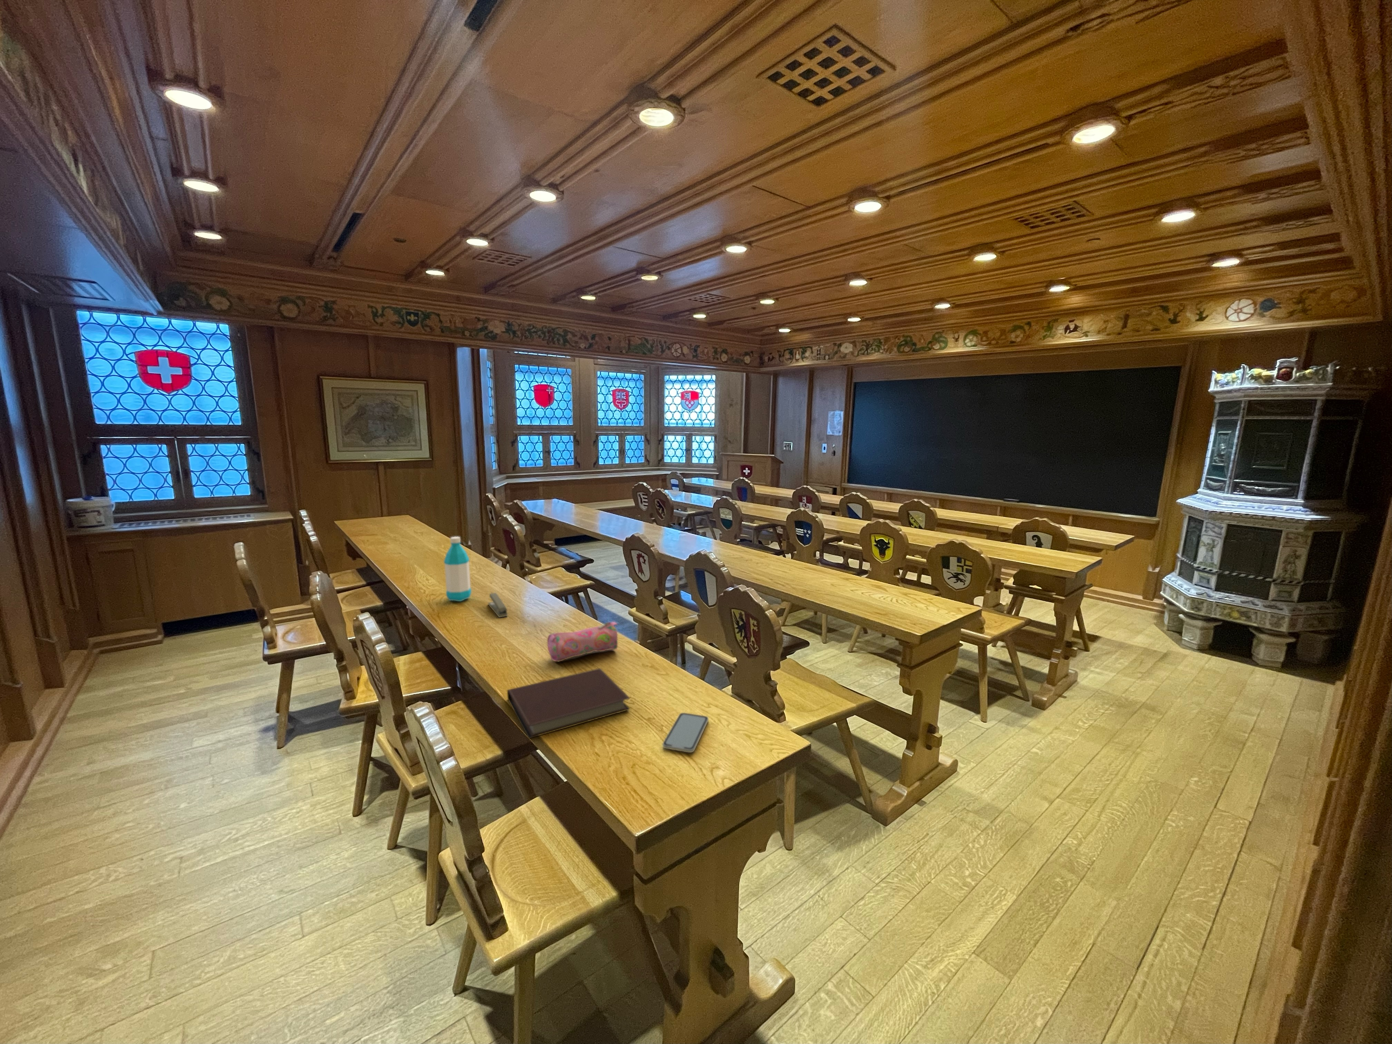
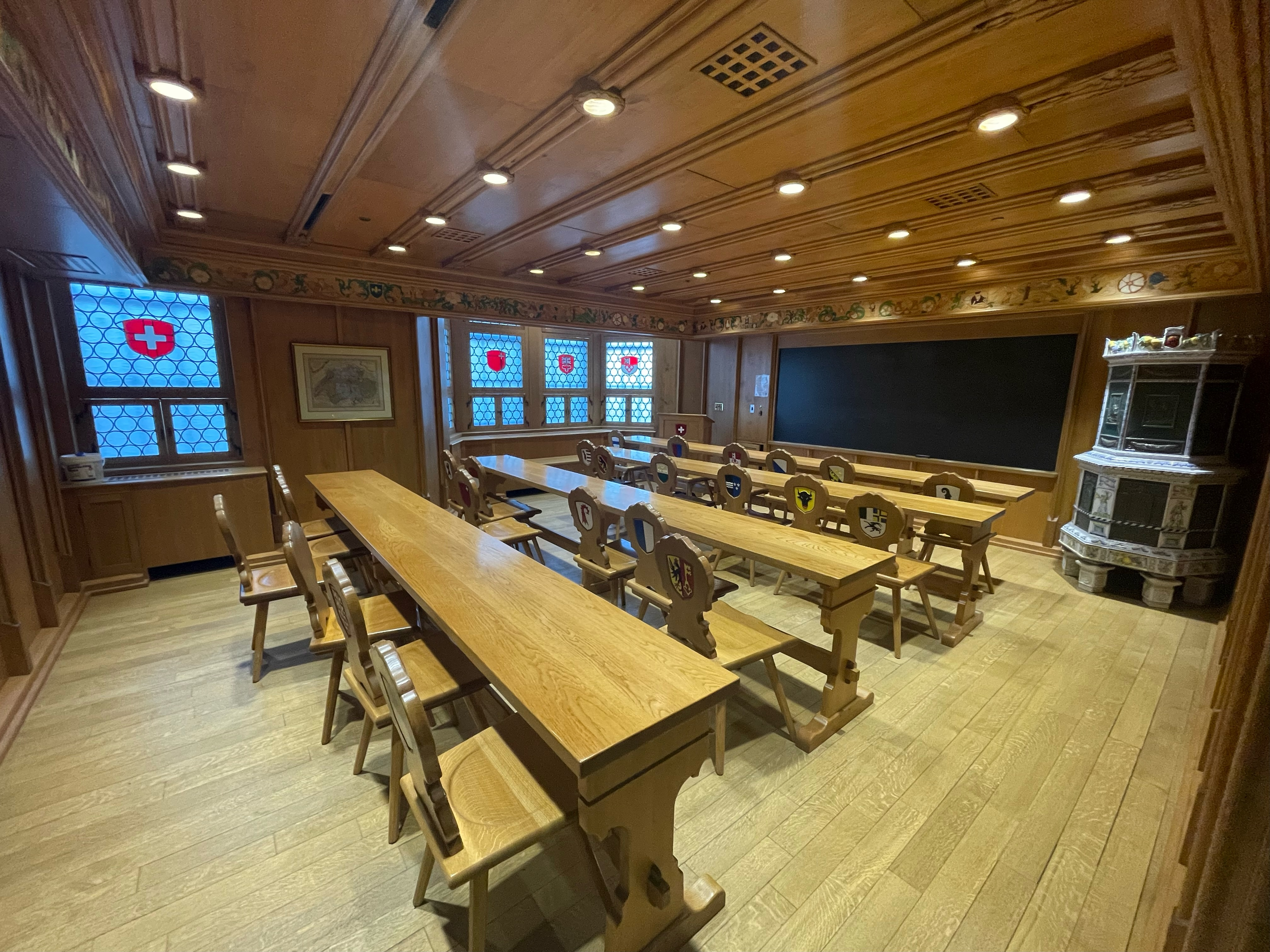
- pencil case [547,622,618,662]
- water bottle [444,536,471,602]
- smartphone [662,712,709,753]
- stapler [488,592,509,619]
- notebook [506,668,630,739]
